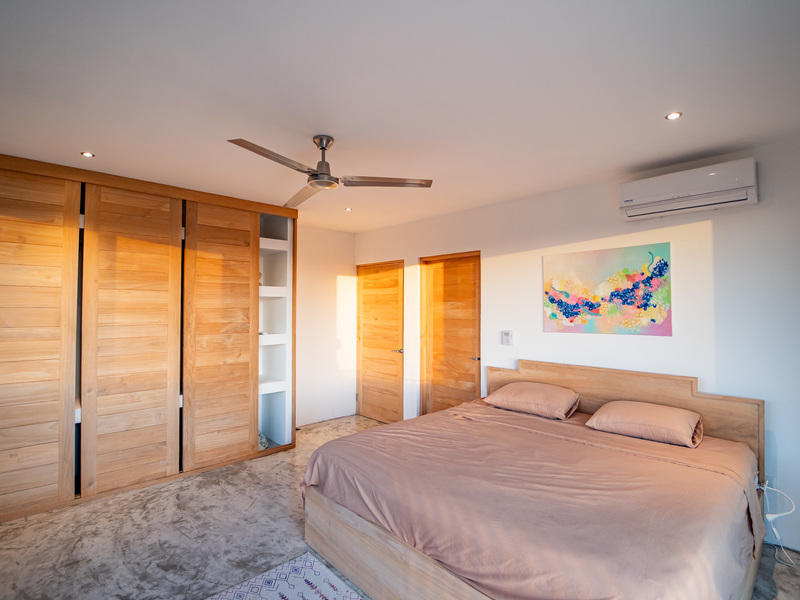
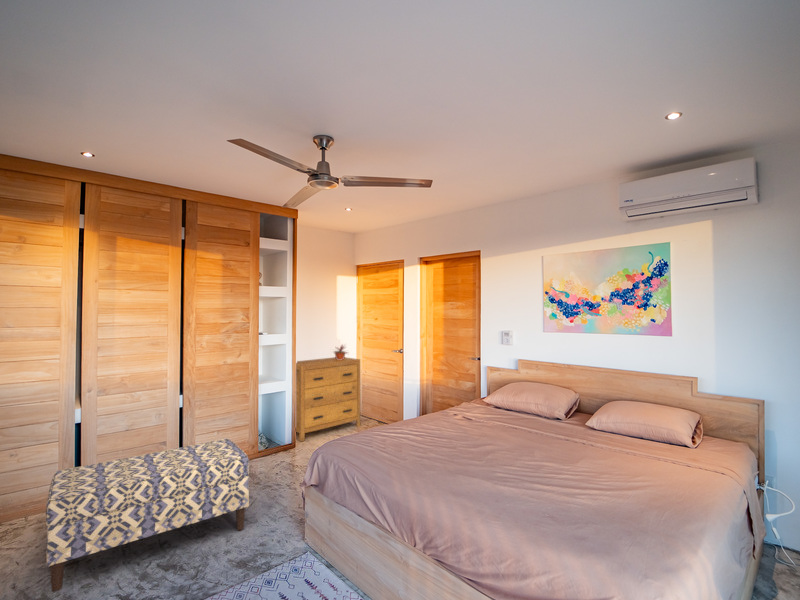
+ bench [45,438,250,593]
+ potted plant [330,342,351,360]
+ dresser [295,356,361,442]
